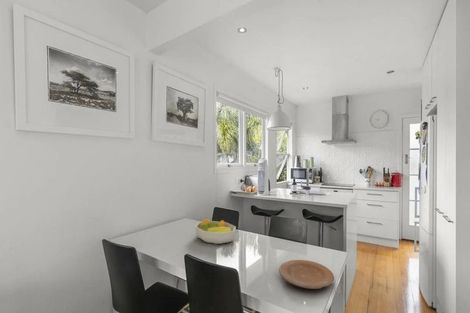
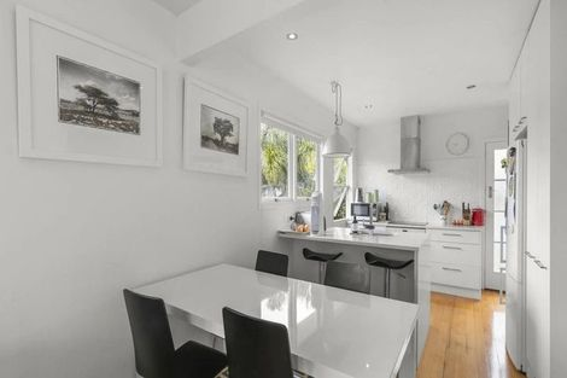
- plate [278,259,335,290]
- fruit bowl [194,218,237,245]
